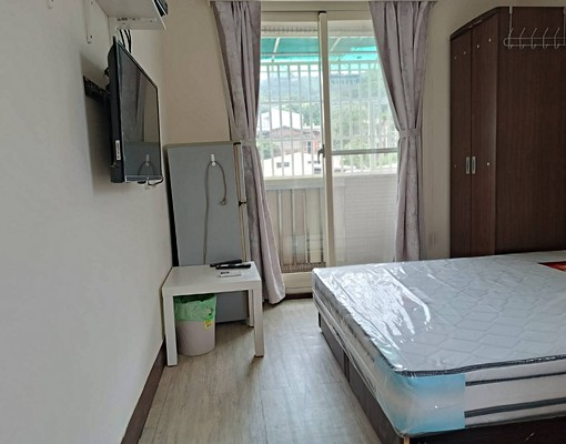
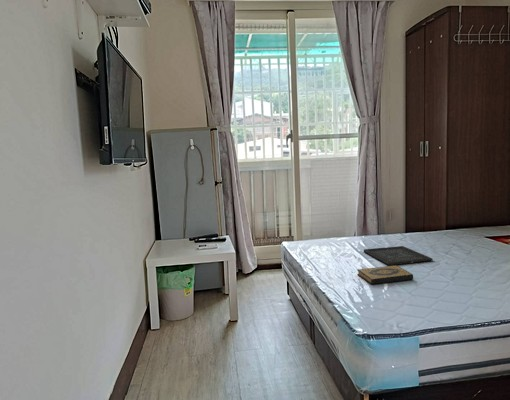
+ tray [363,245,434,266]
+ hardback book [356,265,414,285]
